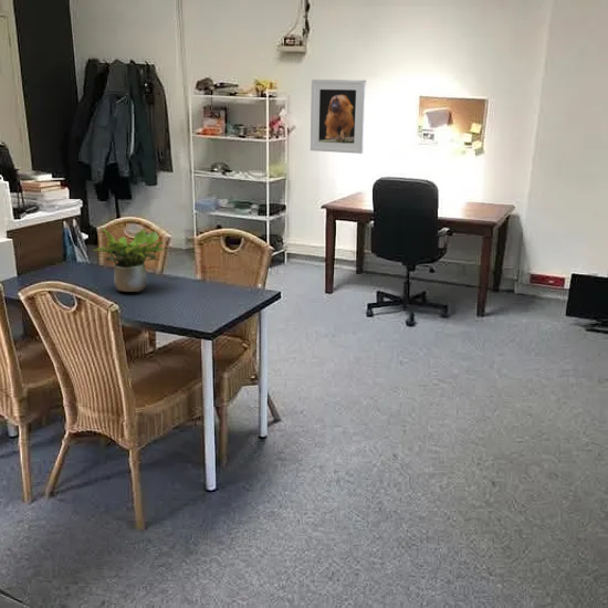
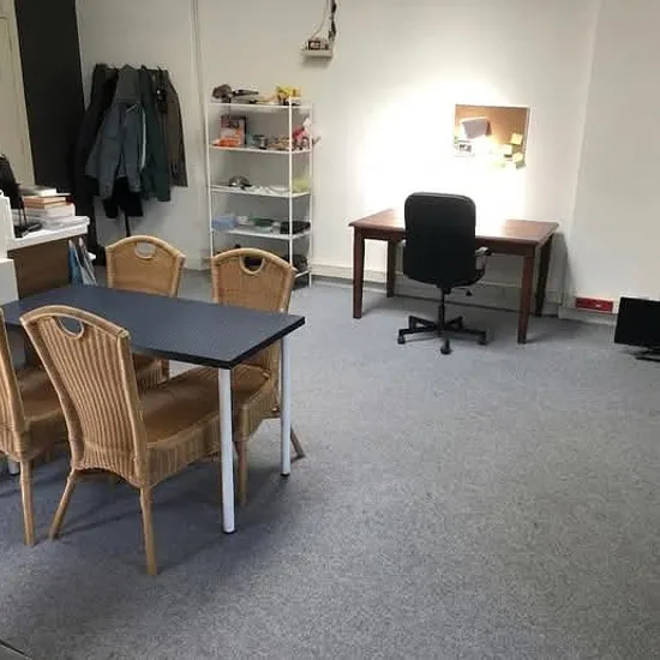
- potted plant [92,227,170,293]
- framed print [310,78,367,155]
